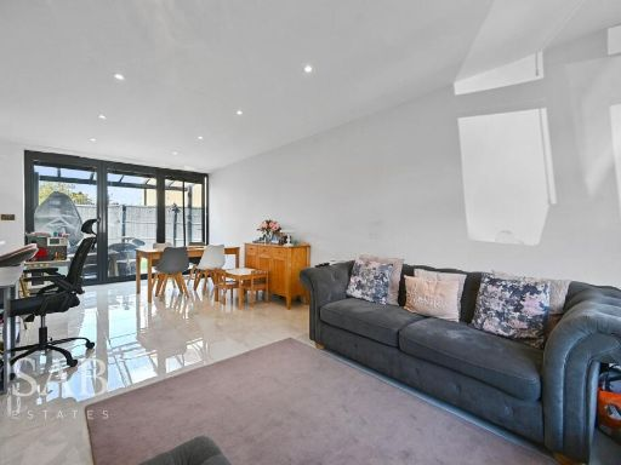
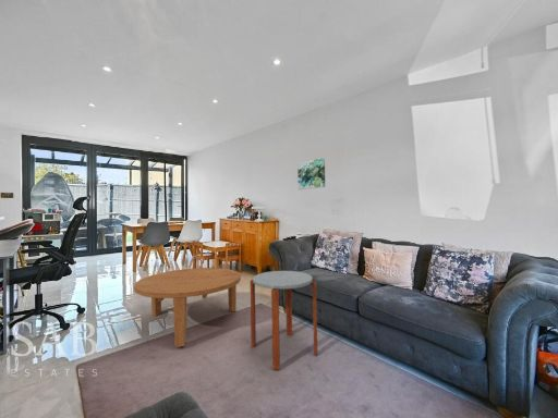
+ coffee table [133,267,242,348]
+ side table [250,270,318,371]
+ wall art [296,157,326,190]
